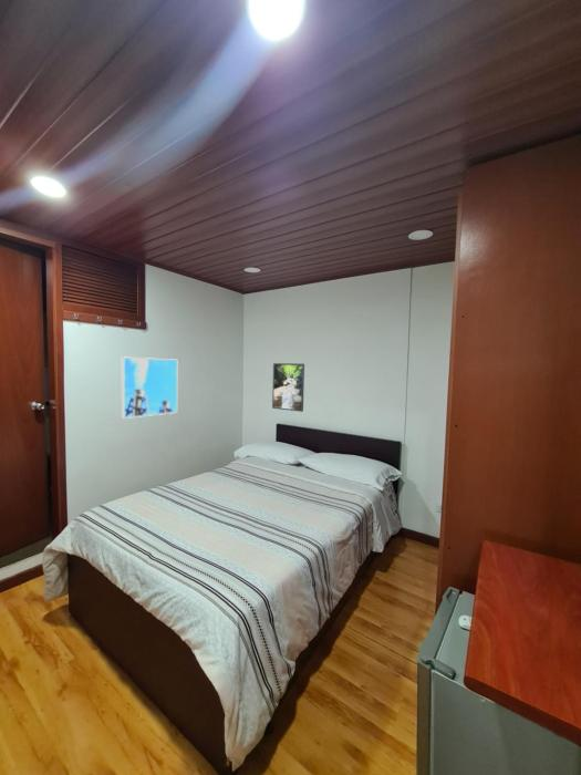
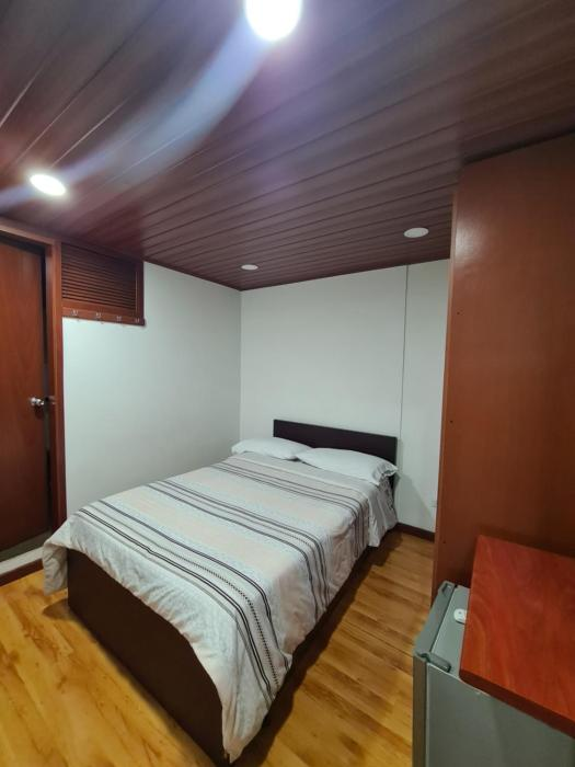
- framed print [121,355,178,420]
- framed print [271,362,305,413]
